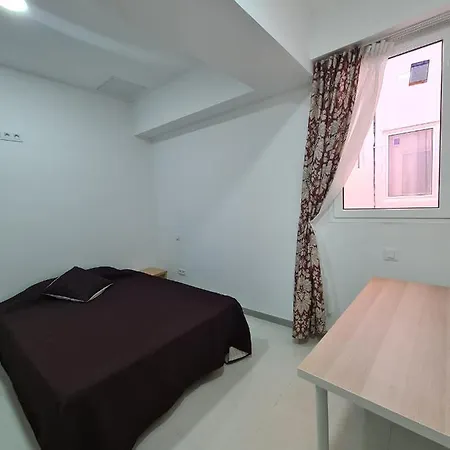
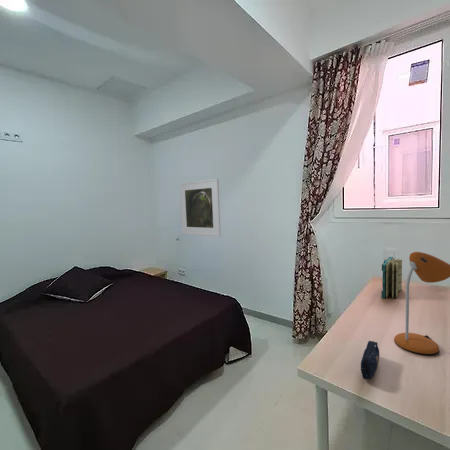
+ desk lamp [393,251,450,356]
+ pencil case [360,340,380,380]
+ book [381,256,403,299]
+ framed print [178,178,222,238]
